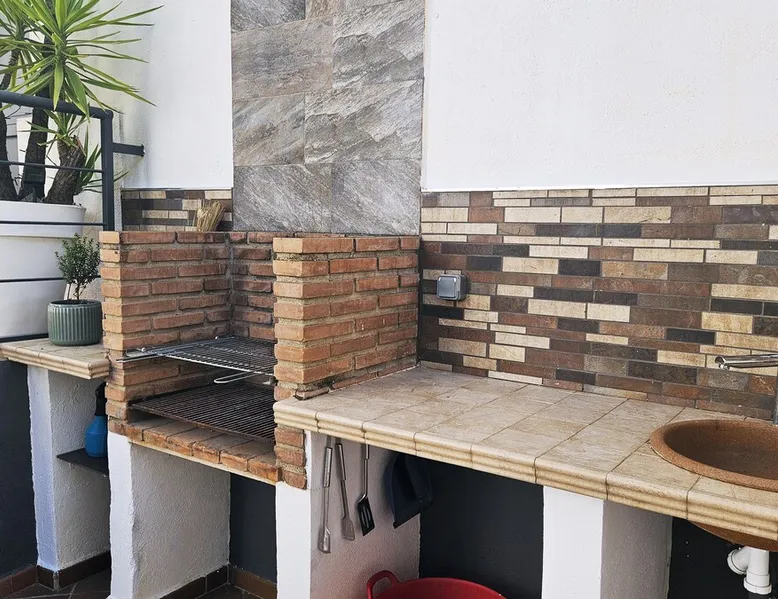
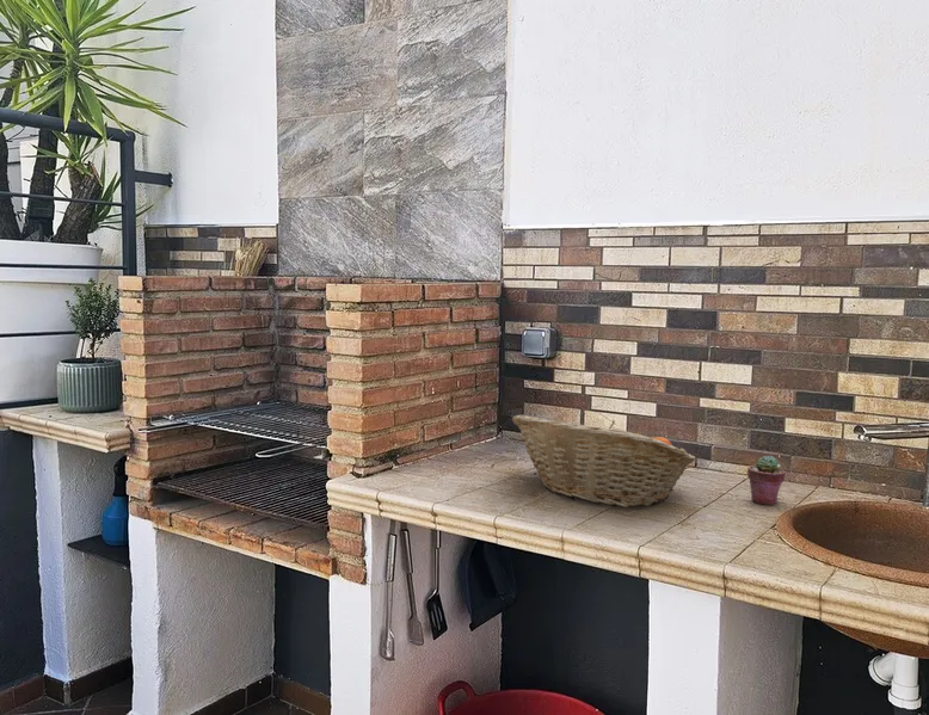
+ potted succulent [746,455,787,506]
+ fruit basket [511,413,696,508]
